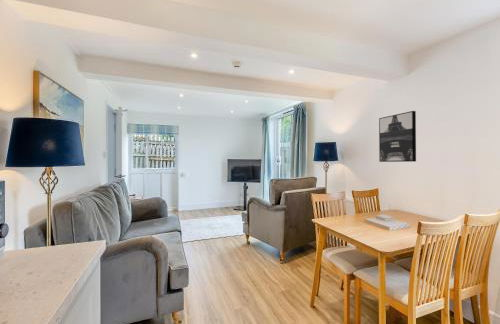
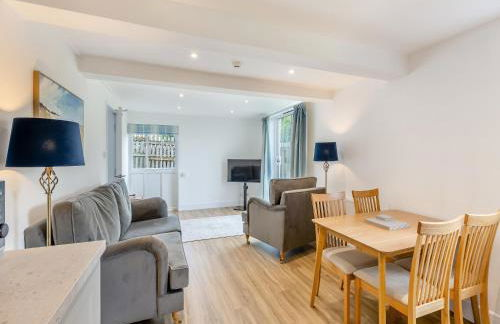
- wall art [378,110,417,163]
